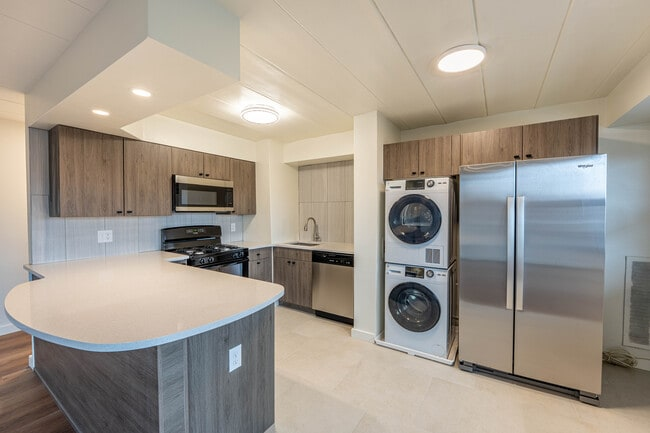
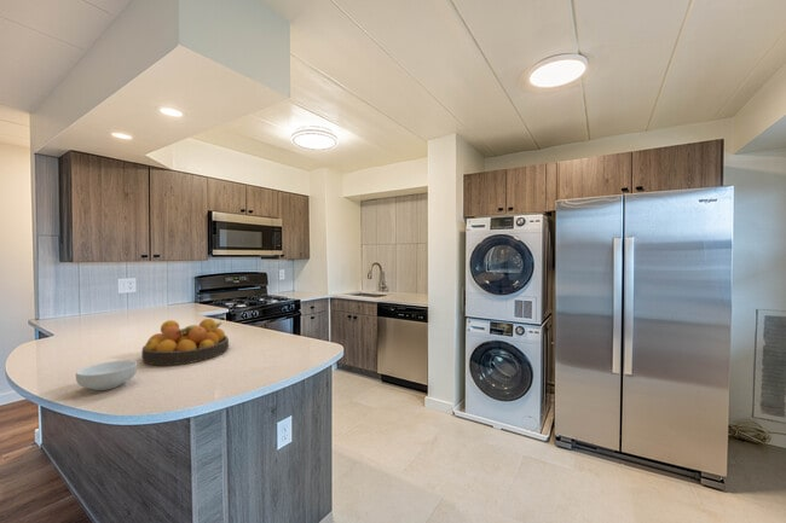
+ cereal bowl [75,359,139,391]
+ fruit bowl [140,318,230,367]
